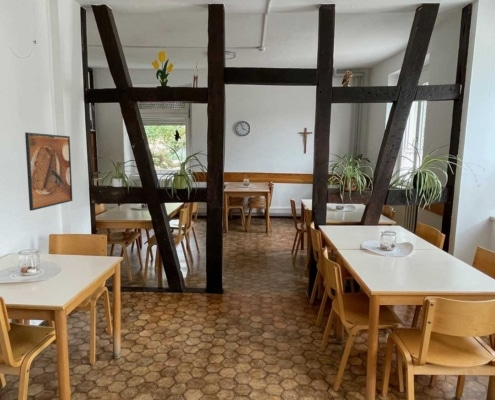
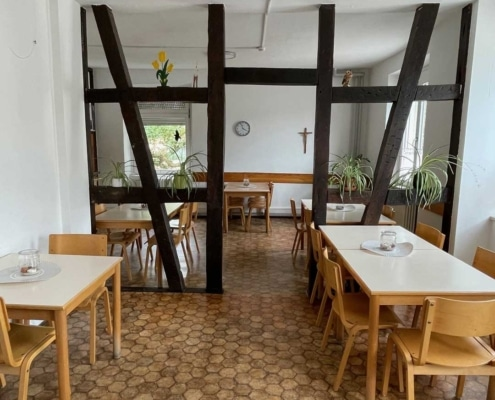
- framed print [24,131,73,212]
